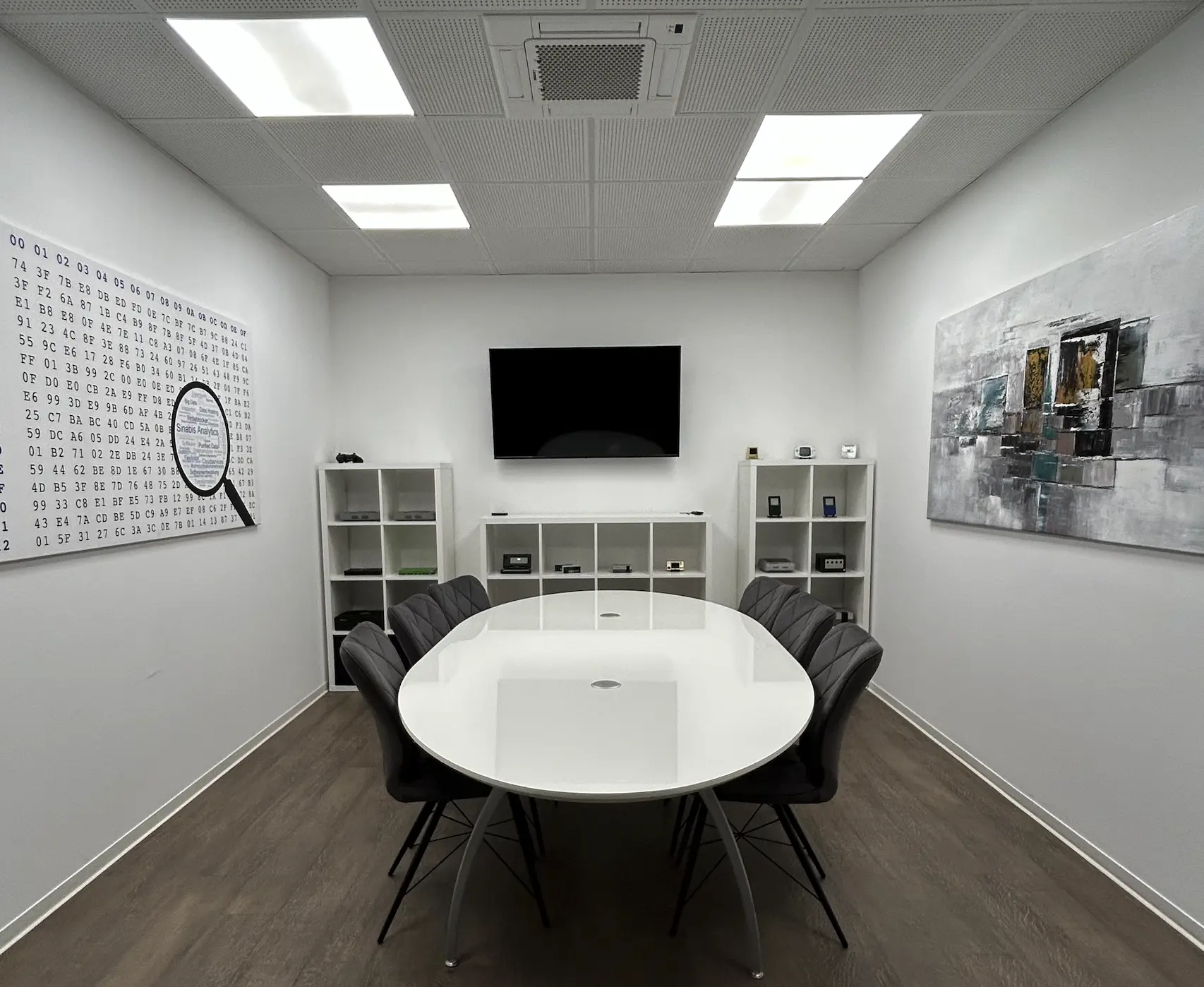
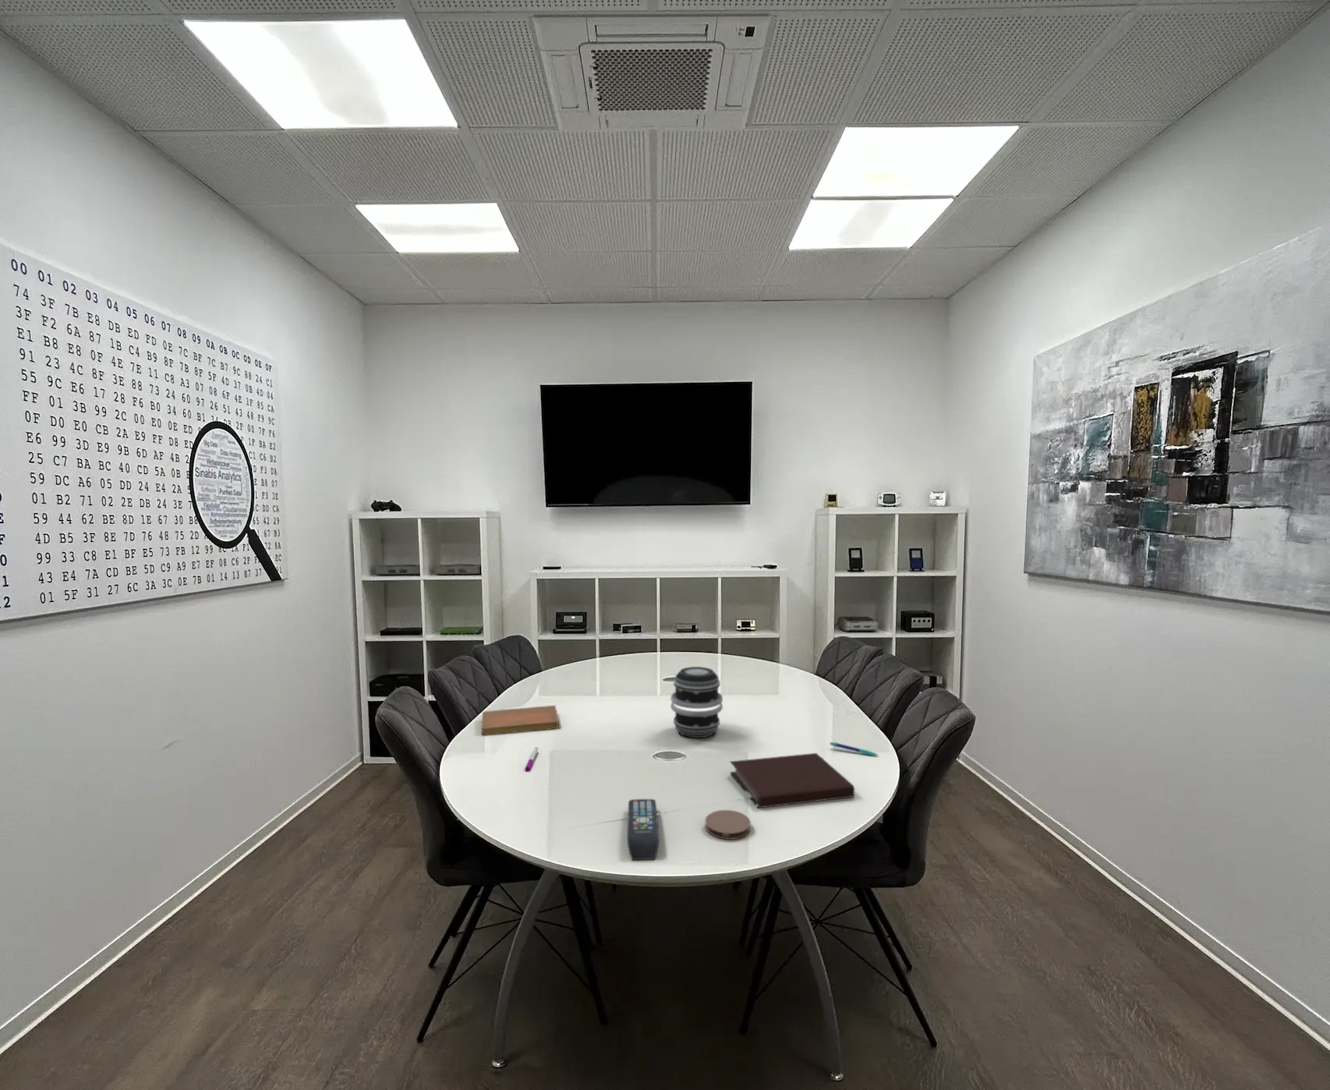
+ notebook [729,752,855,808]
+ speaker [669,666,724,739]
+ pen [830,741,879,756]
+ pen [525,747,539,772]
+ remote control [626,798,661,860]
+ notebook [481,705,560,736]
+ coaster [704,809,751,840]
